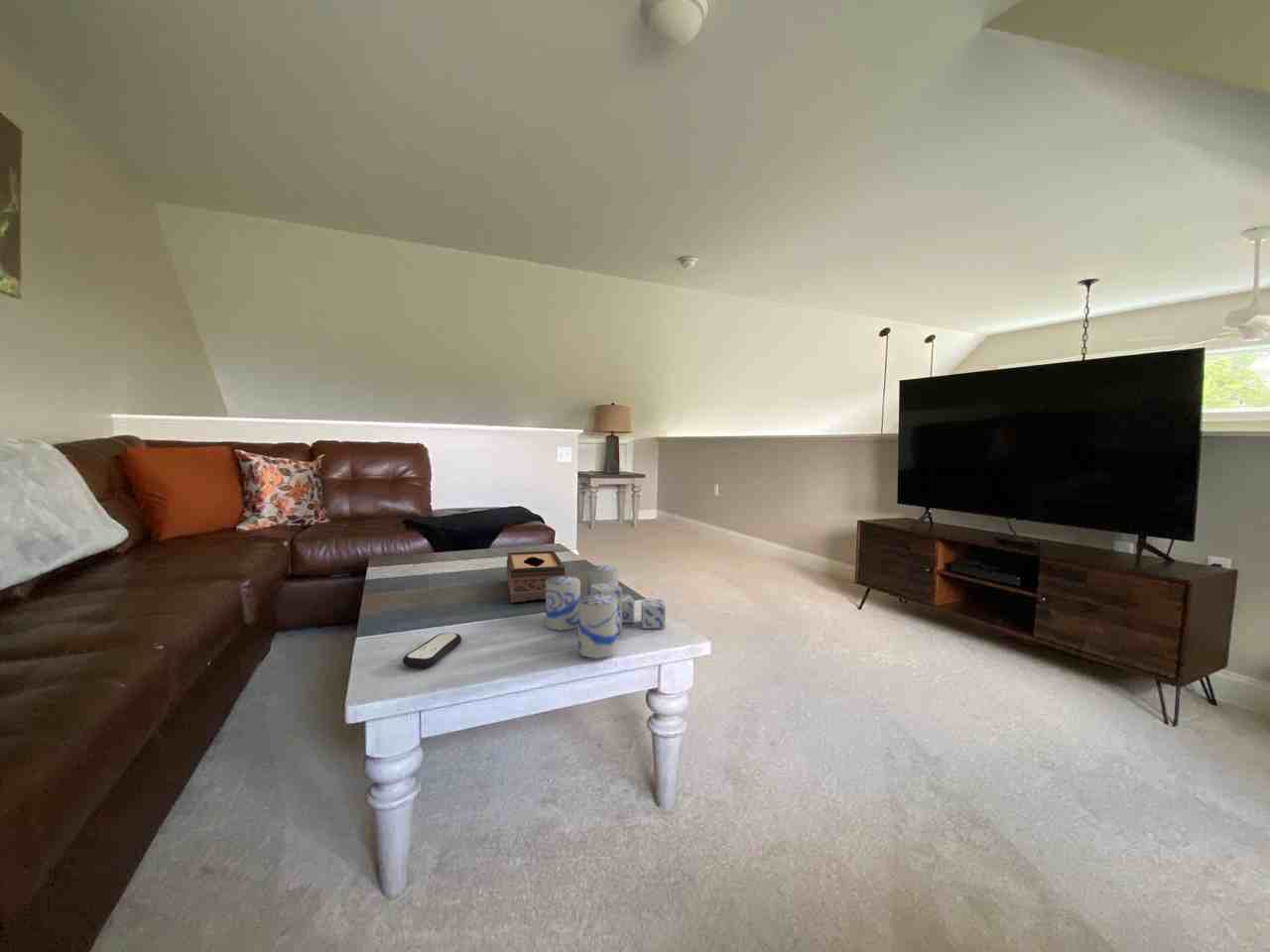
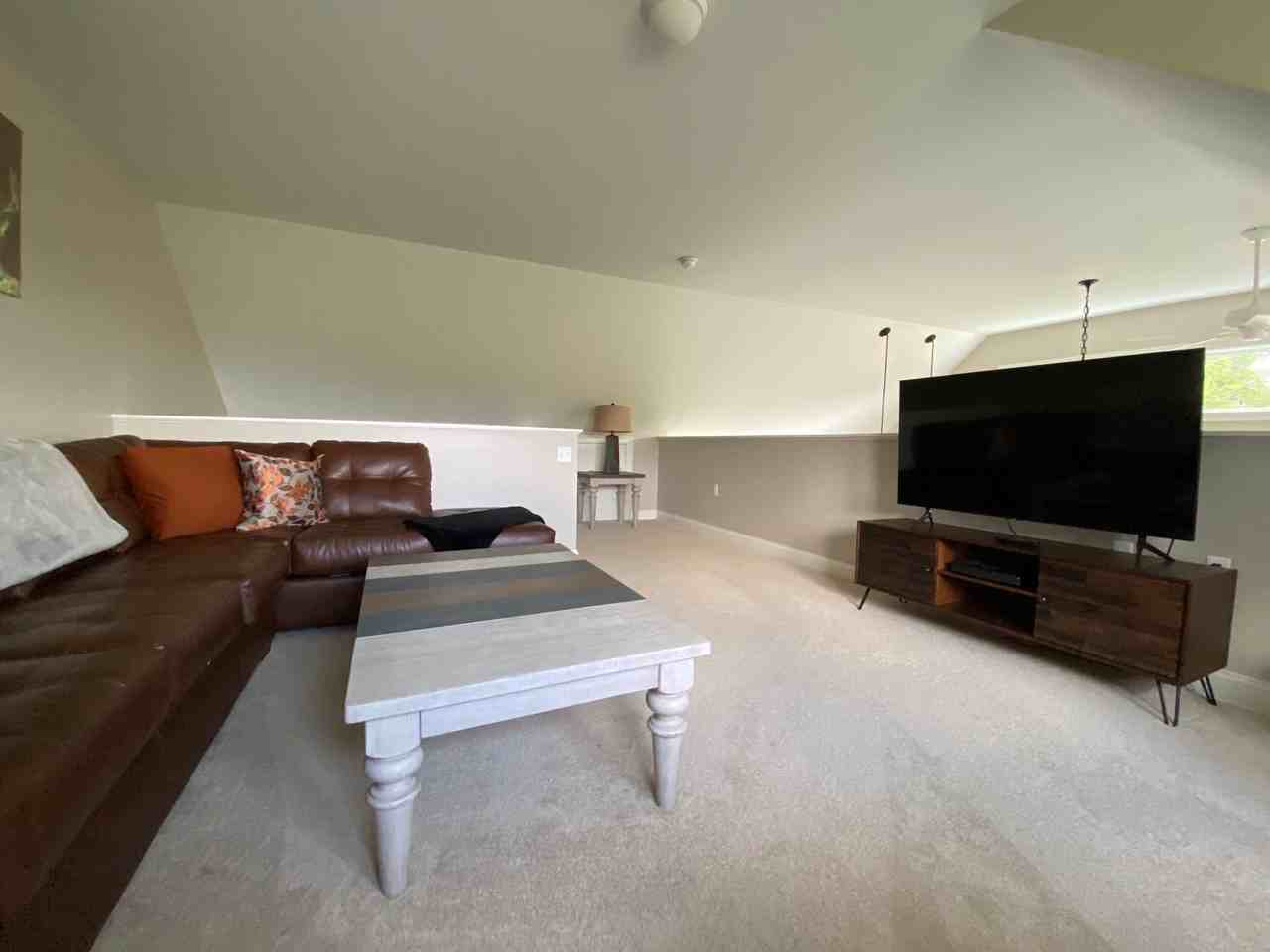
- tissue box [506,549,567,603]
- remote control [402,632,462,668]
- candle [545,564,667,659]
